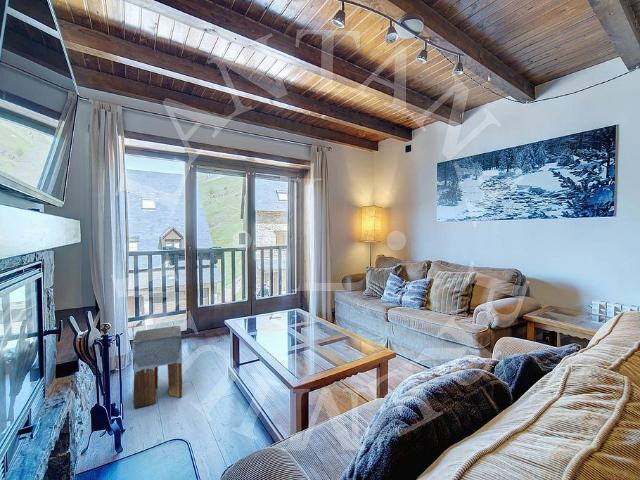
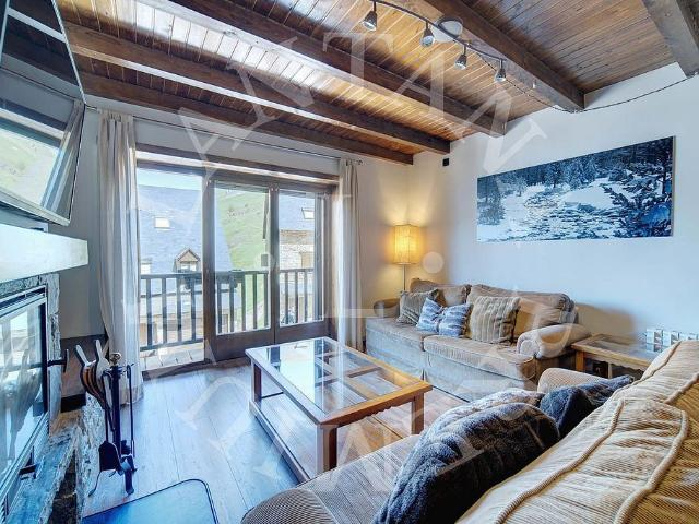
- stool [131,325,183,409]
